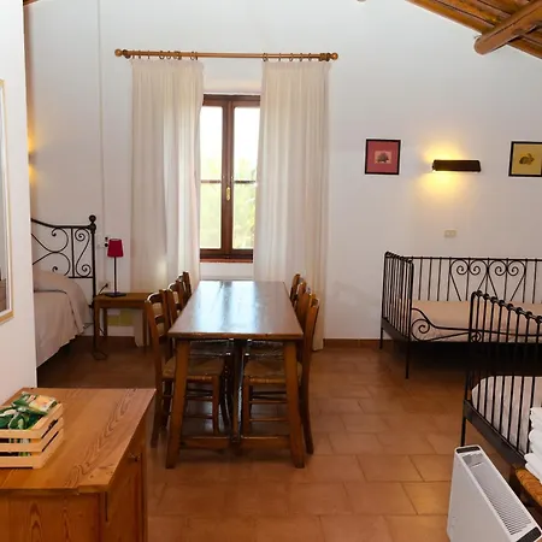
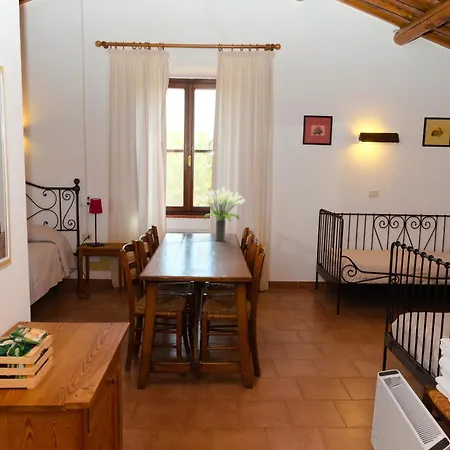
+ potted plant [195,186,246,242]
